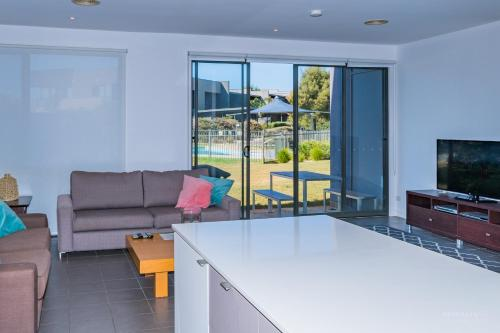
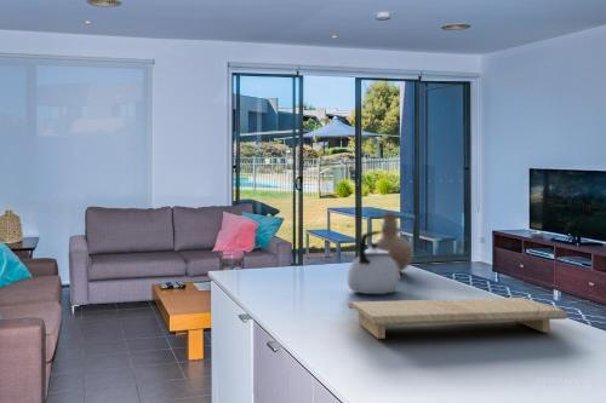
+ vase [367,211,415,274]
+ kettle [347,230,401,295]
+ cutting board [347,297,570,340]
